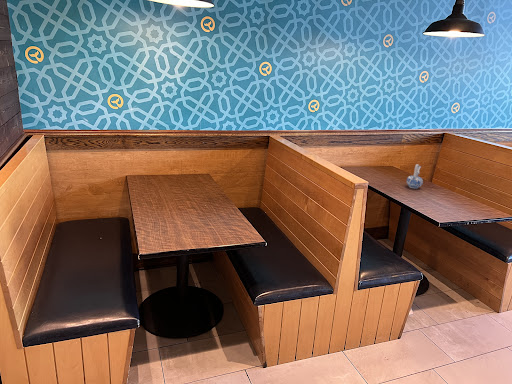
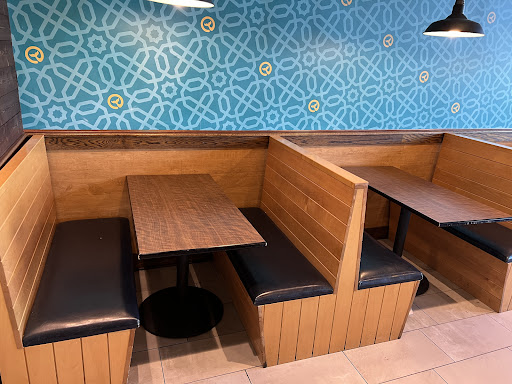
- ceramic pitcher [406,163,424,190]
